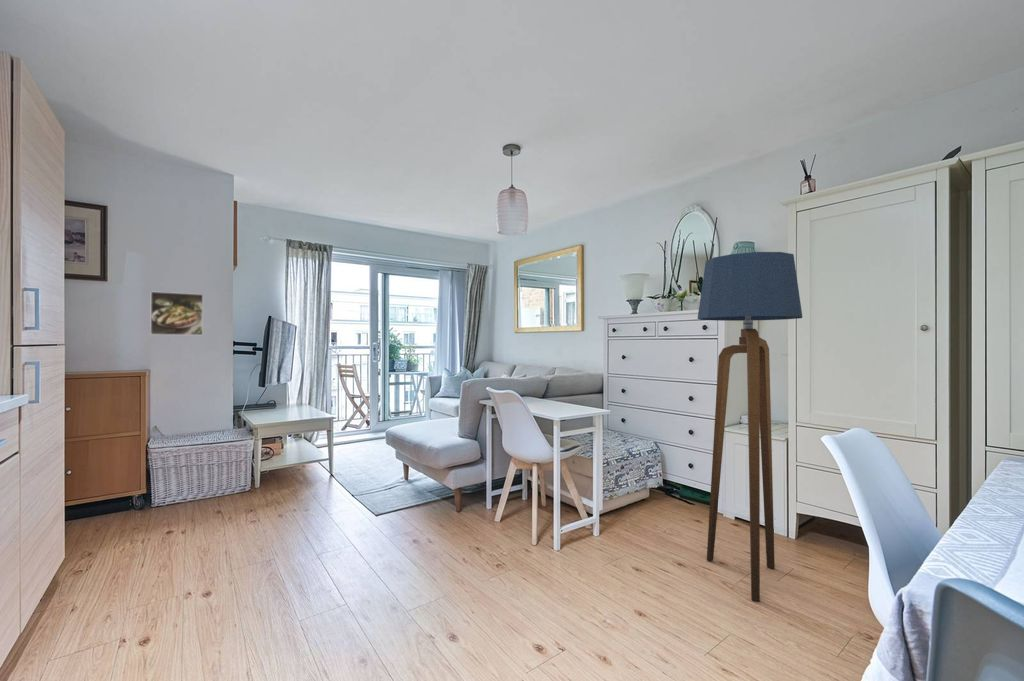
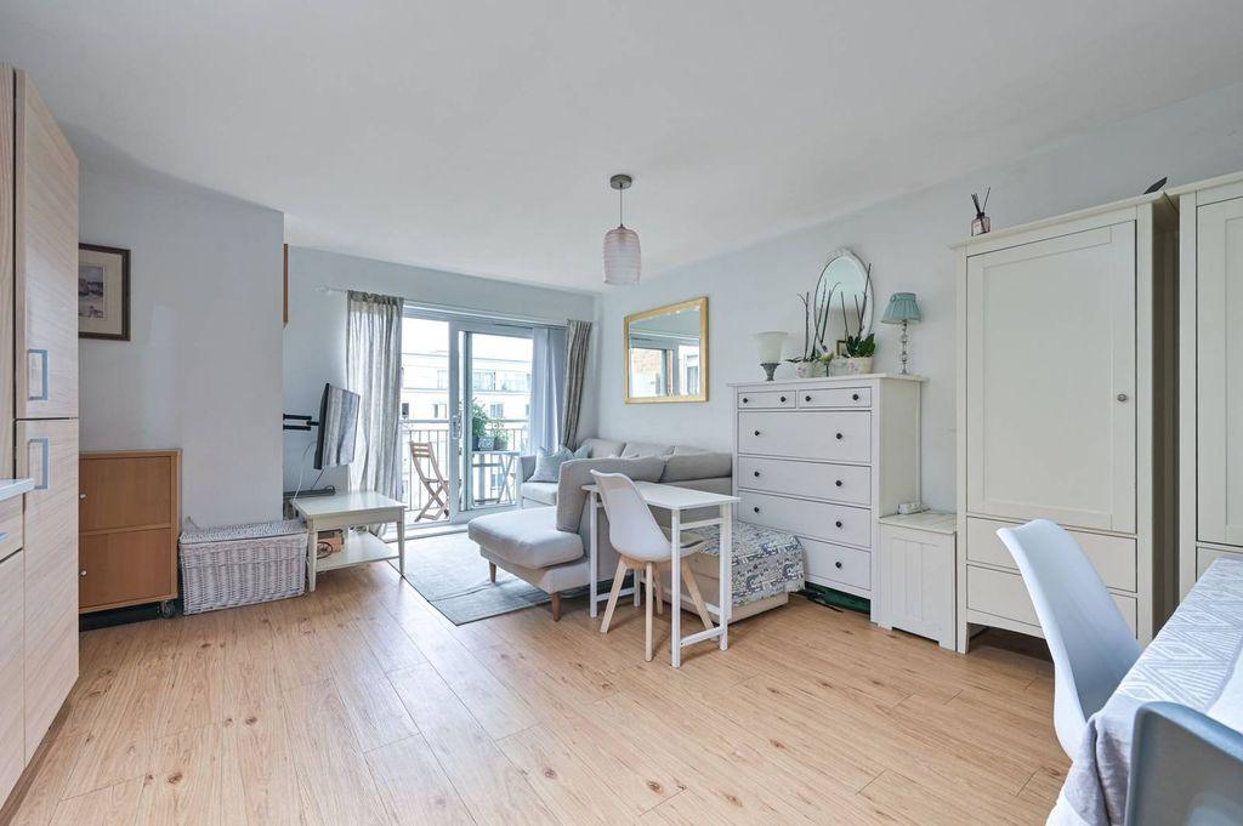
- floor lamp [696,251,803,603]
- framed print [149,290,204,336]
